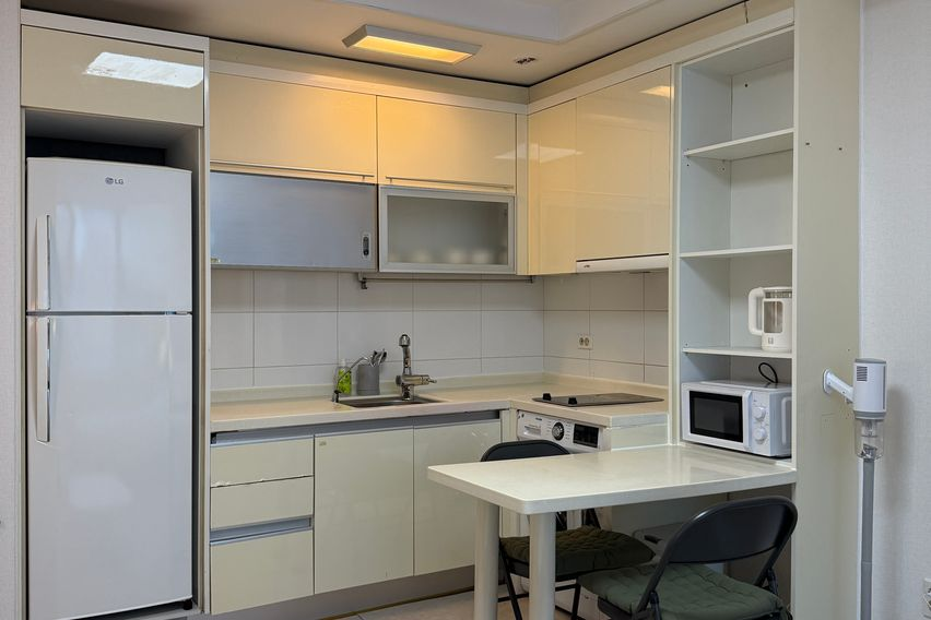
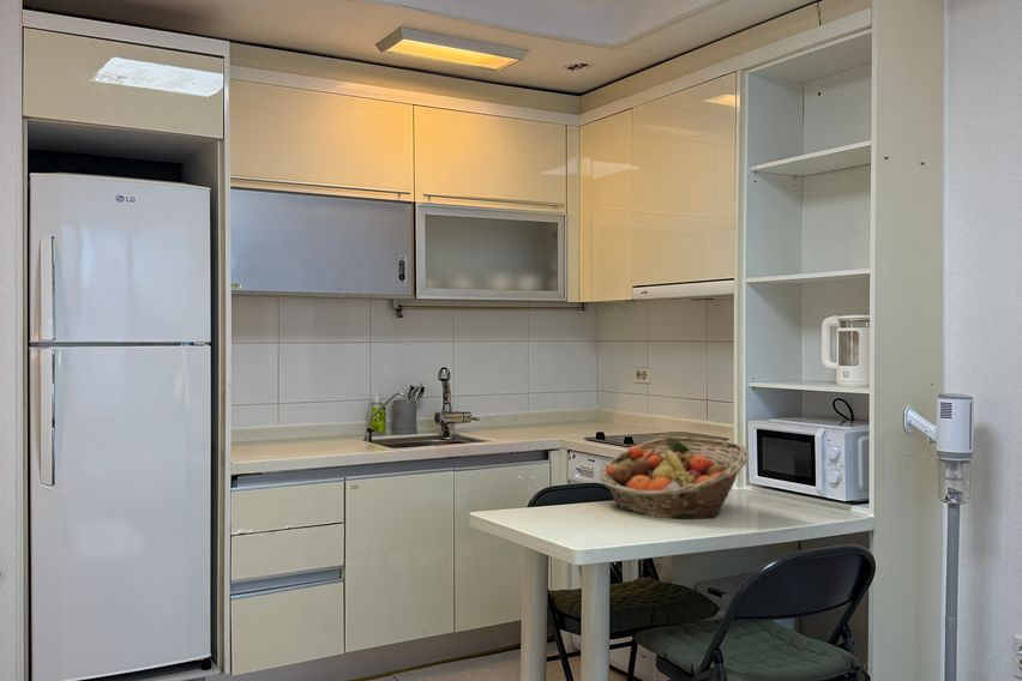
+ fruit basket [599,435,750,520]
